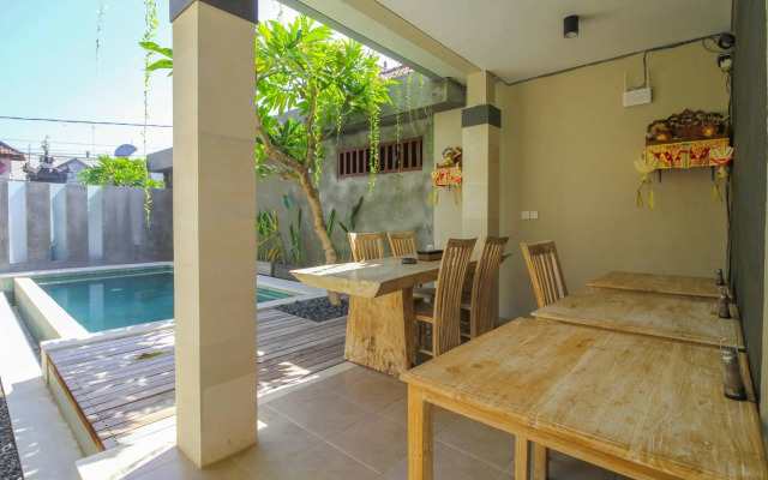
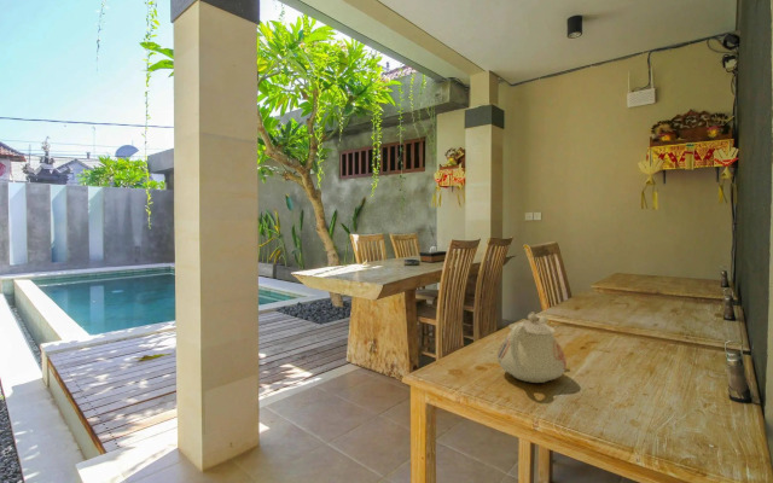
+ teapot [496,310,568,384]
